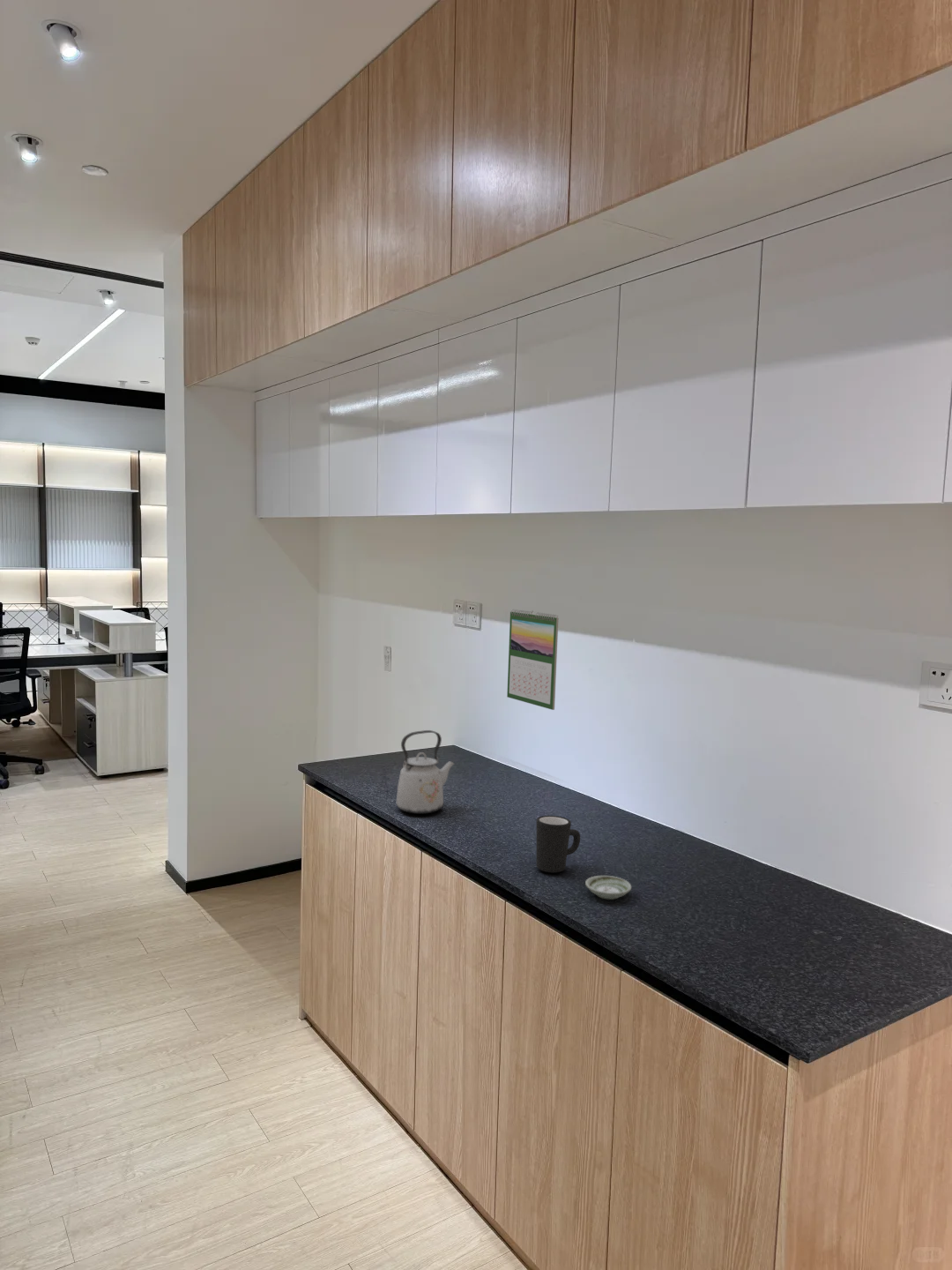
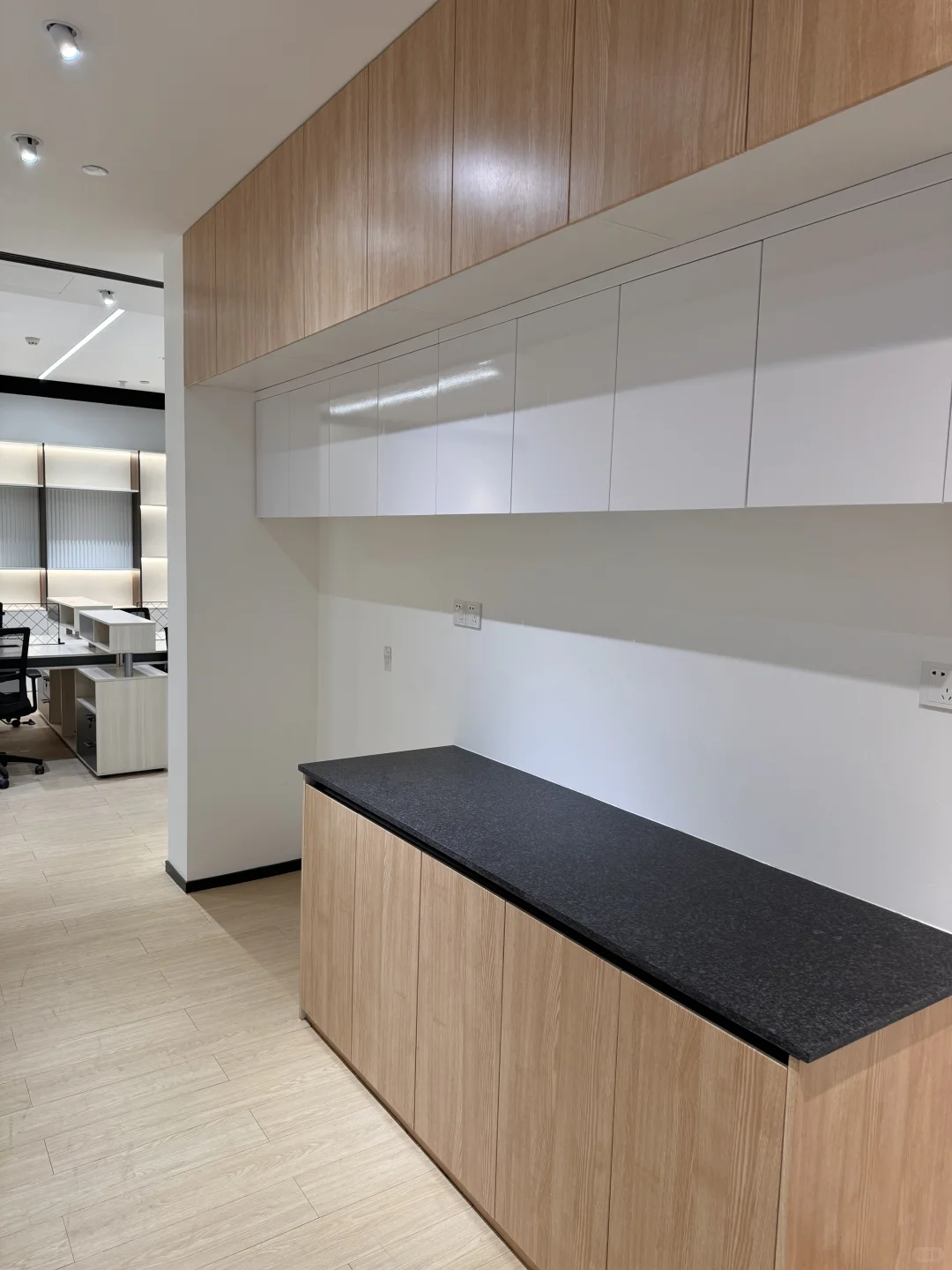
- saucer [584,875,632,900]
- kettle [396,729,456,815]
- calendar [506,609,559,711]
- mug [536,815,581,873]
